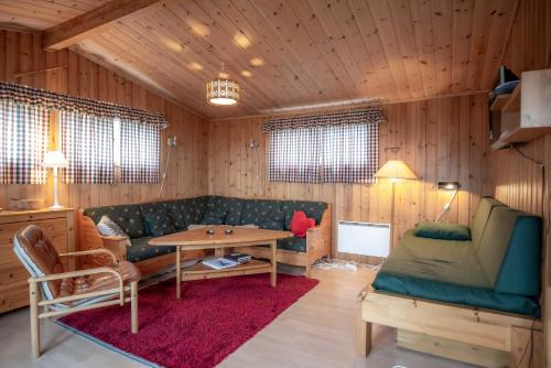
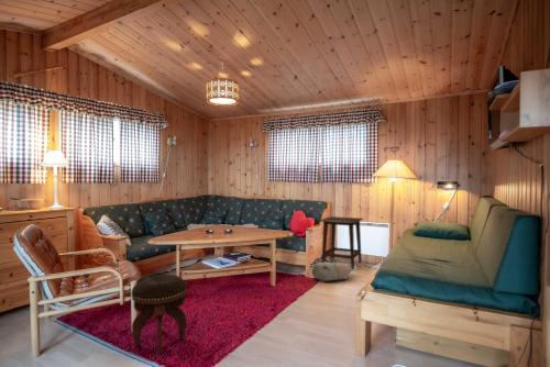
+ side table [318,215,364,270]
+ footstool [131,274,188,355]
+ plush toy [310,262,352,282]
